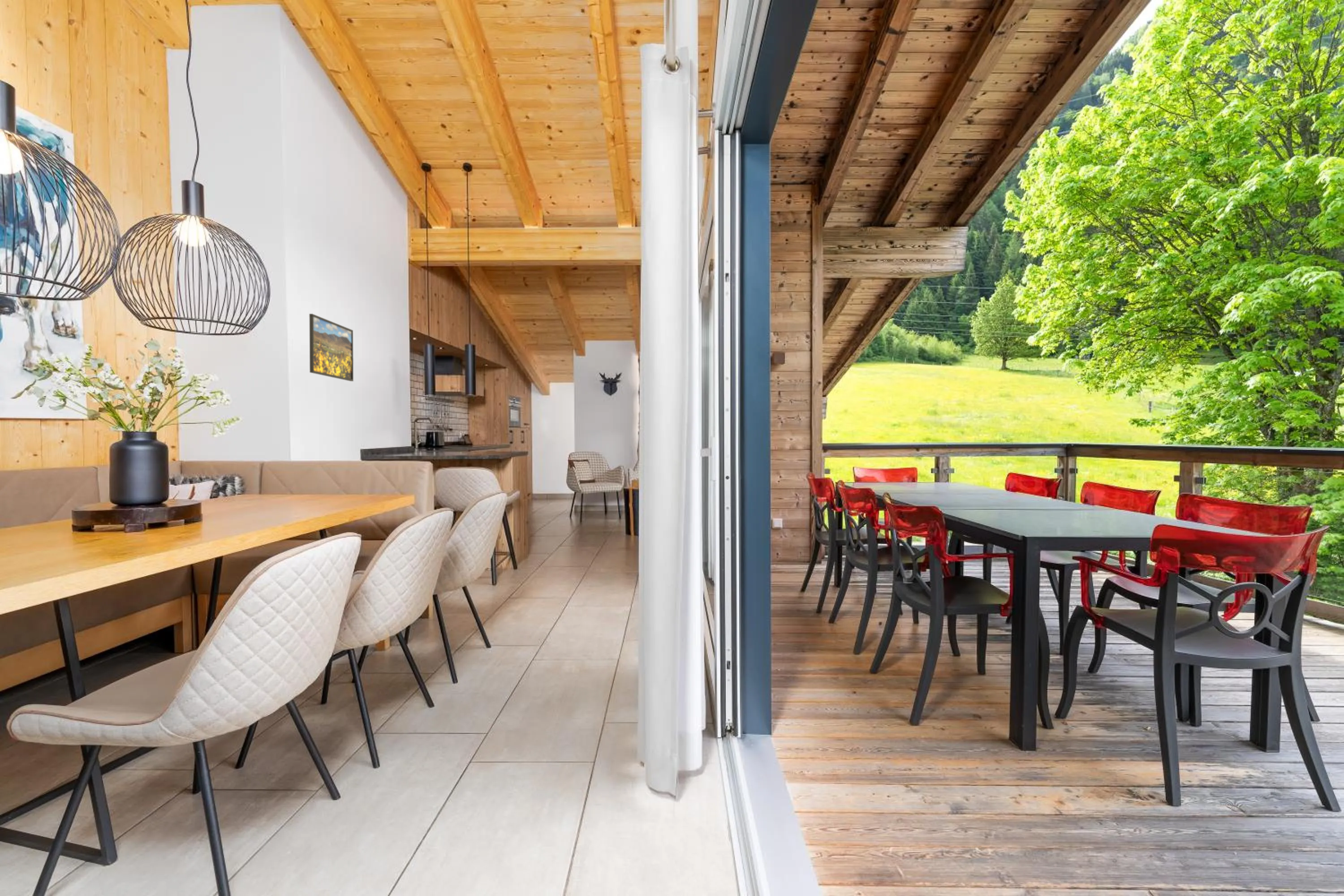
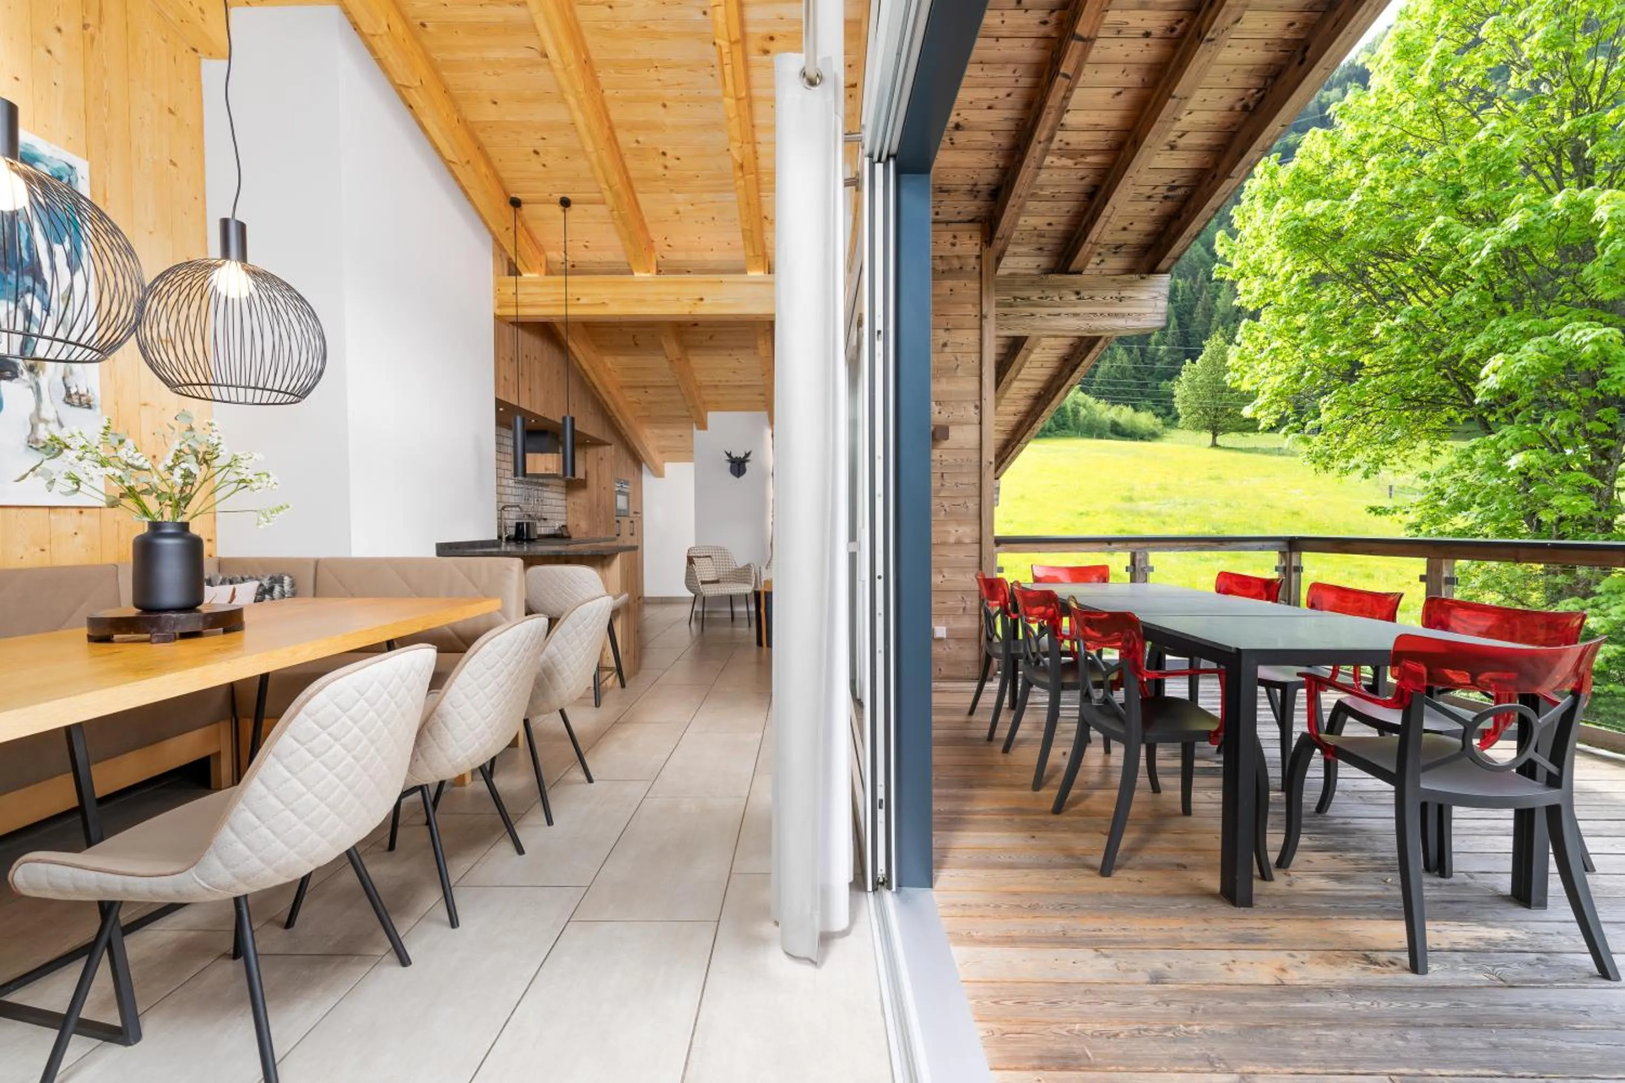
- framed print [309,313,354,382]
